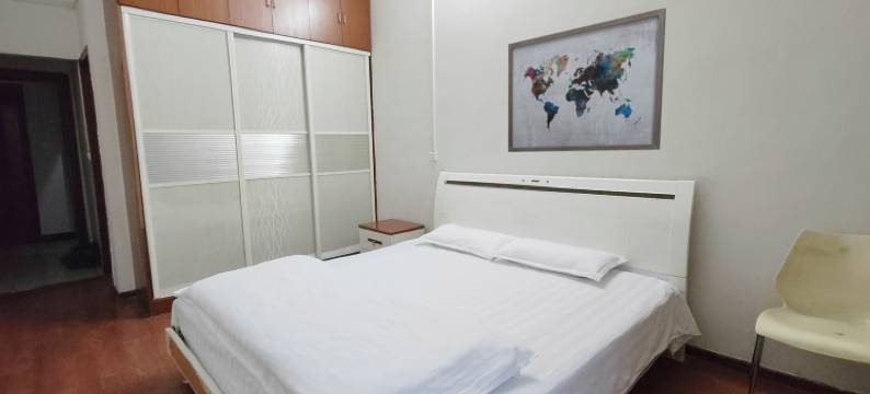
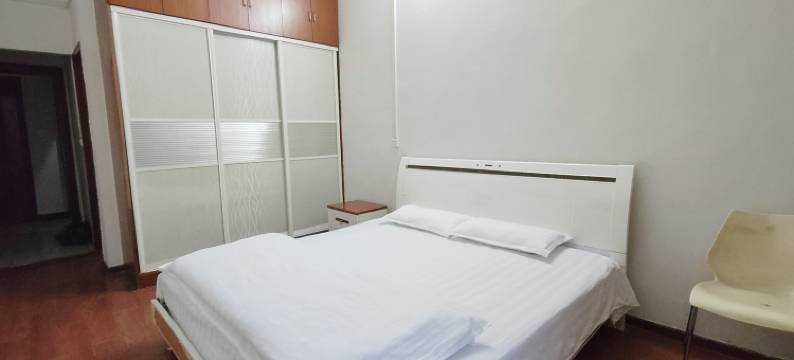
- wall art [507,7,667,153]
